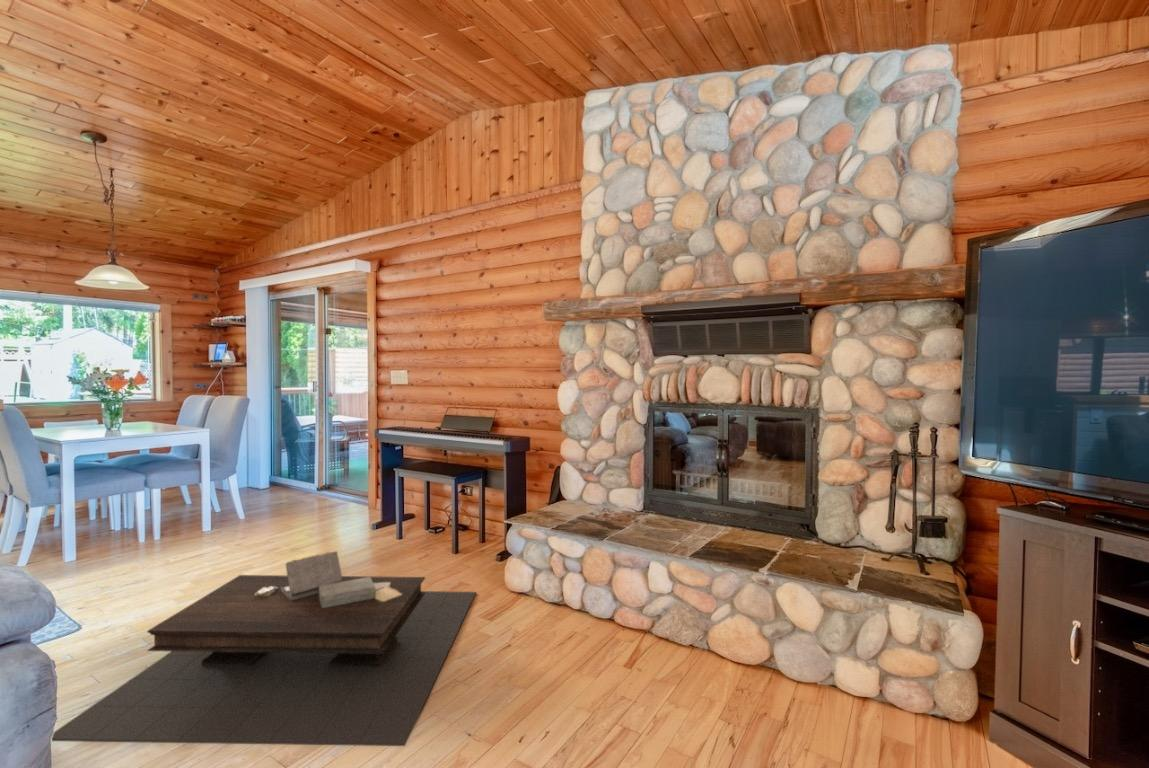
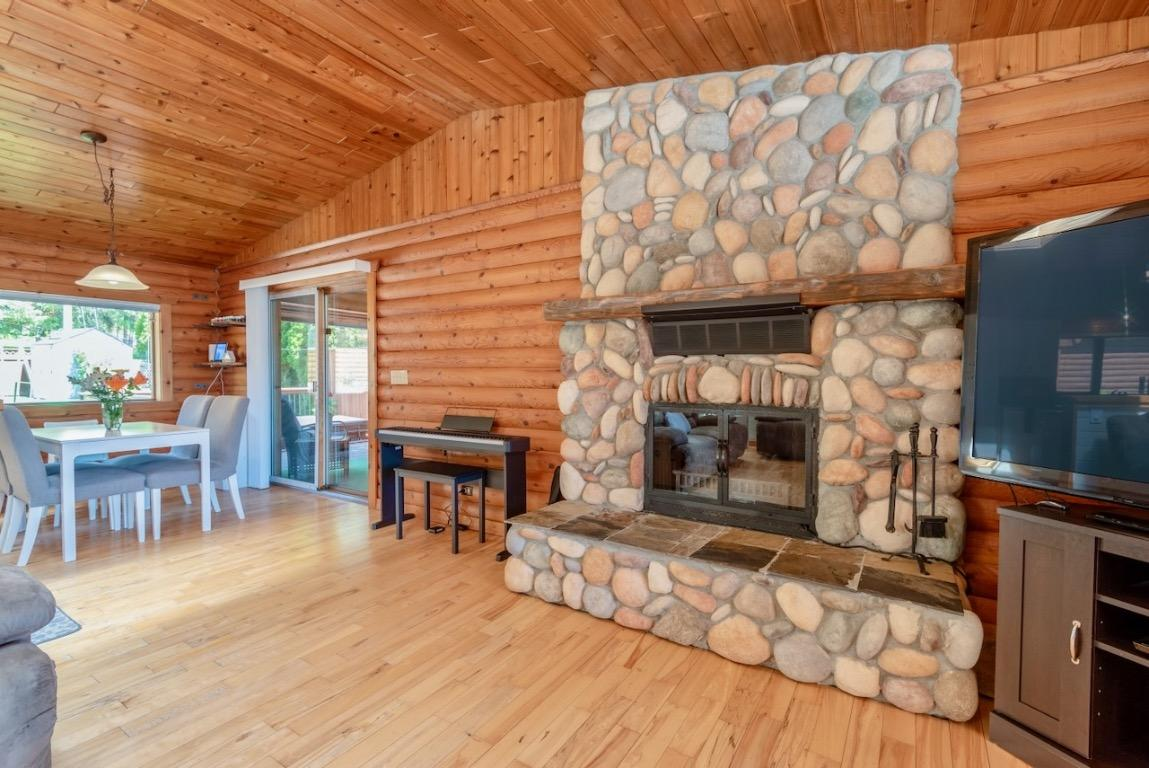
- coffee table [51,550,477,747]
